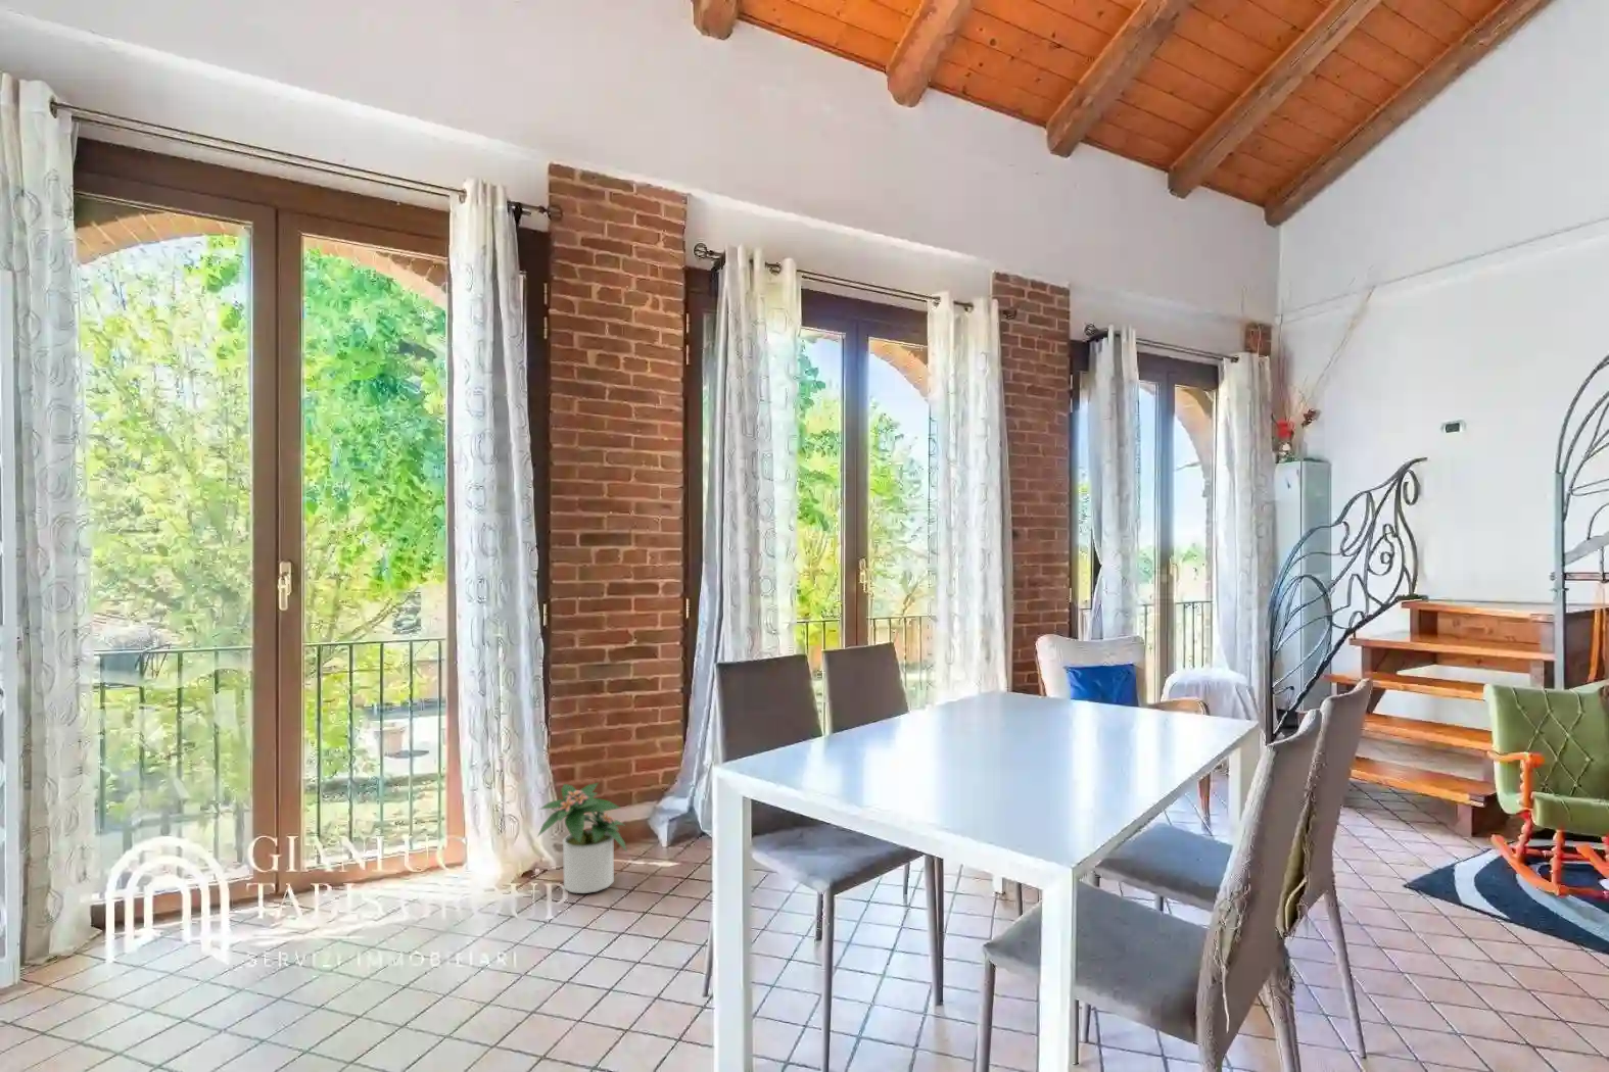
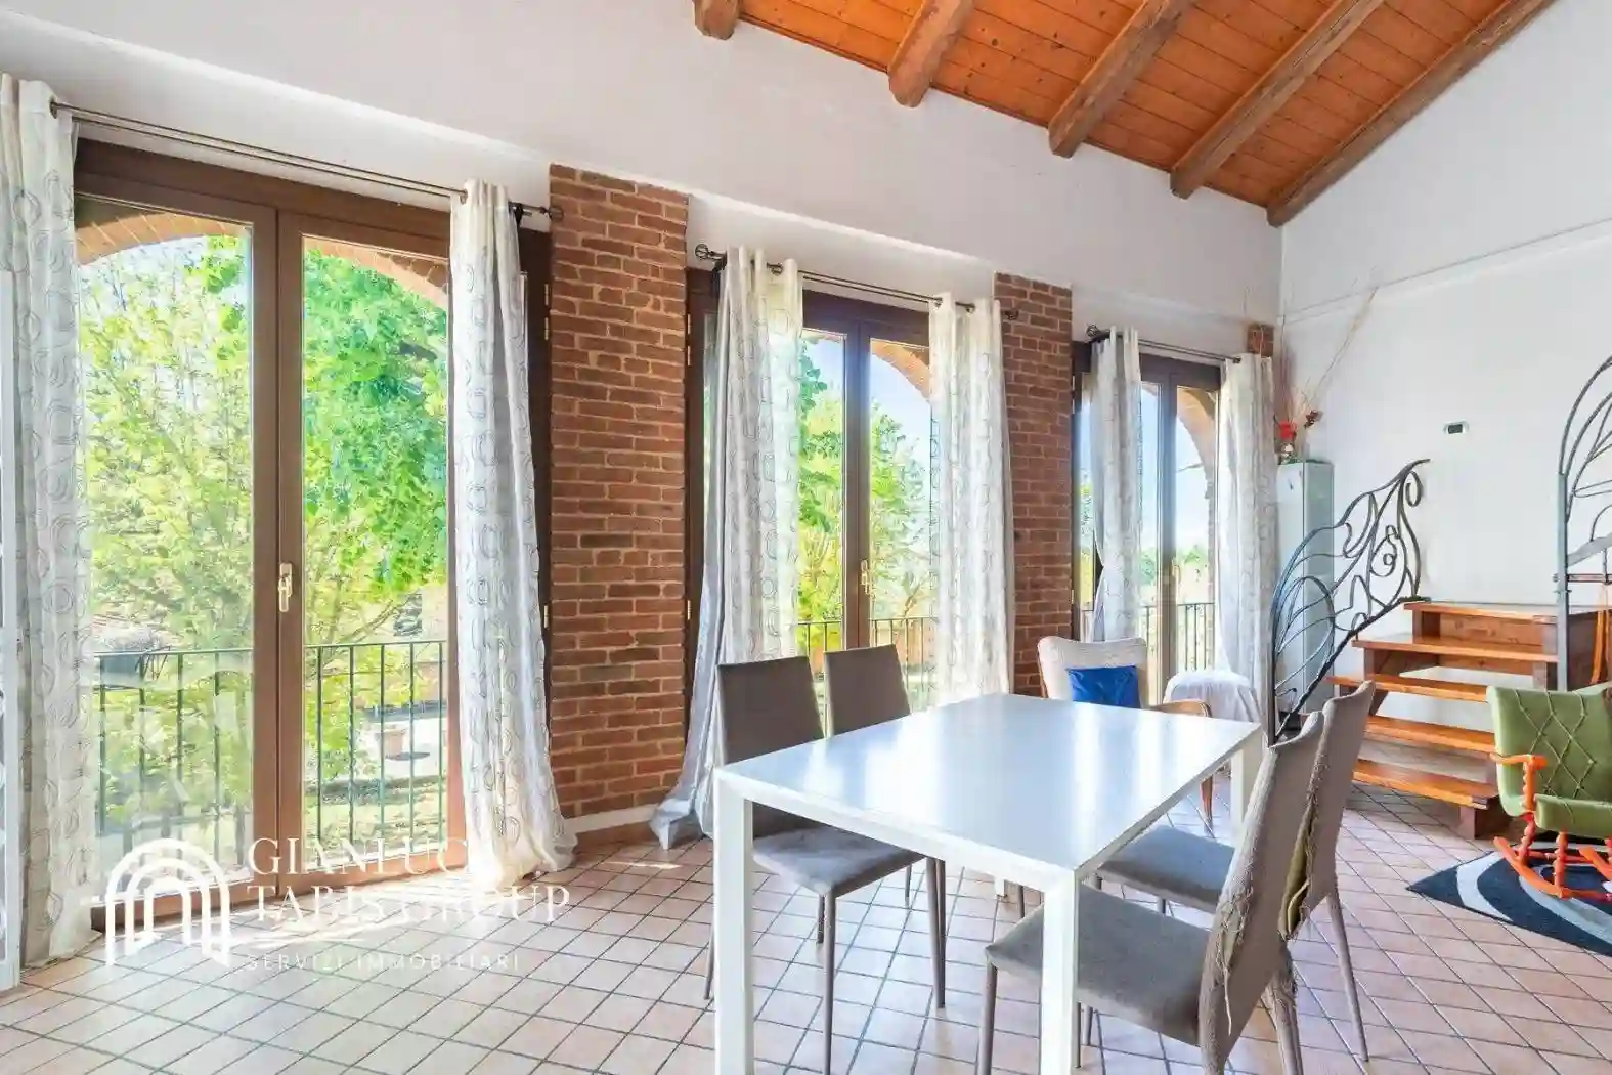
- potted plant [536,782,629,895]
